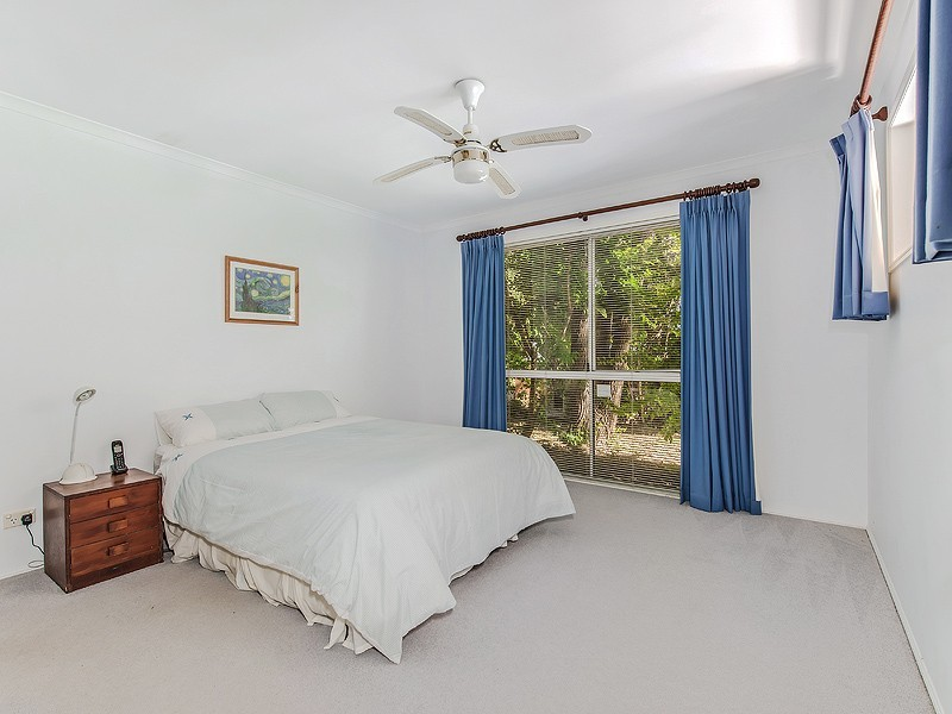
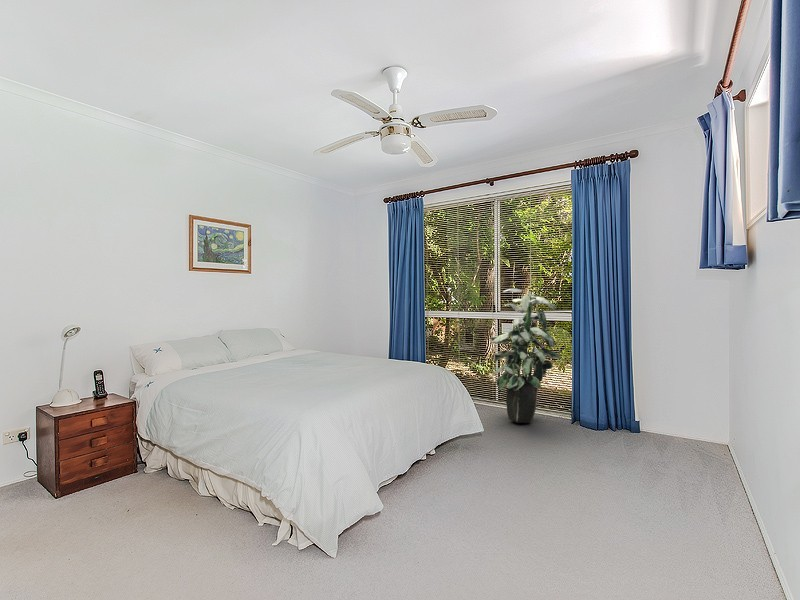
+ indoor plant [488,288,563,424]
